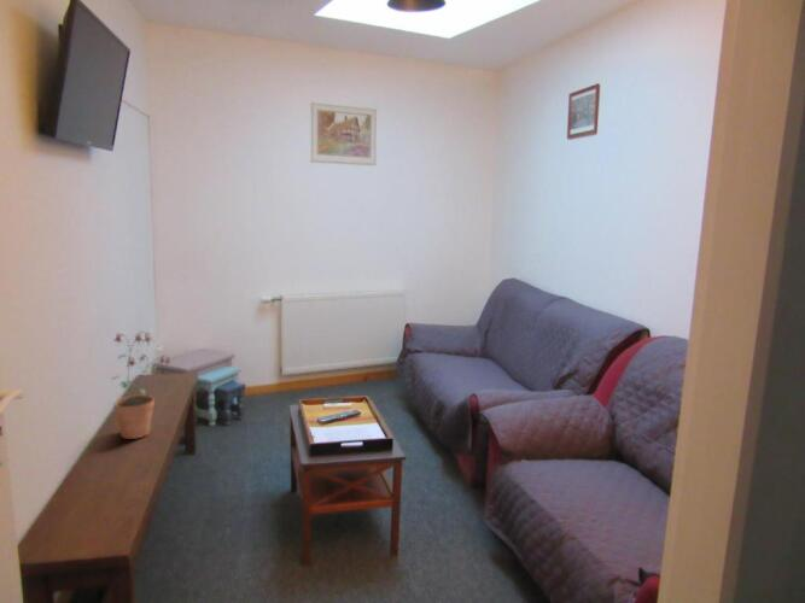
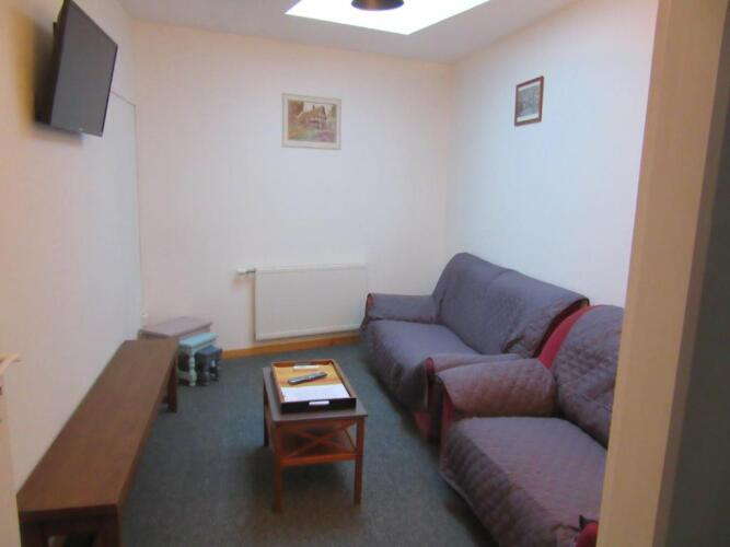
- potted plant [109,330,171,440]
